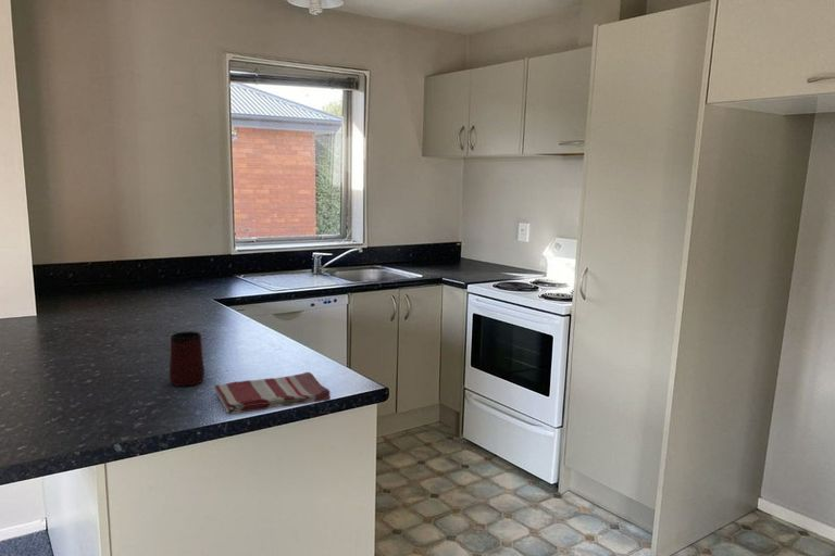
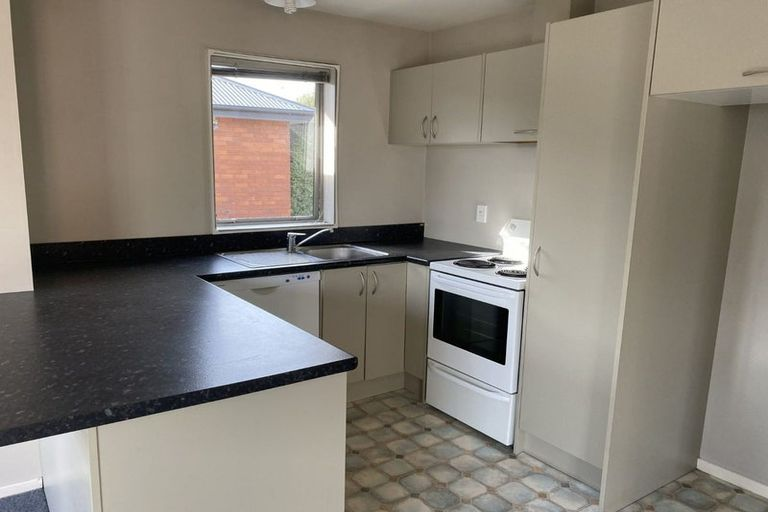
- dish towel [213,371,332,415]
- mug [169,330,205,387]
